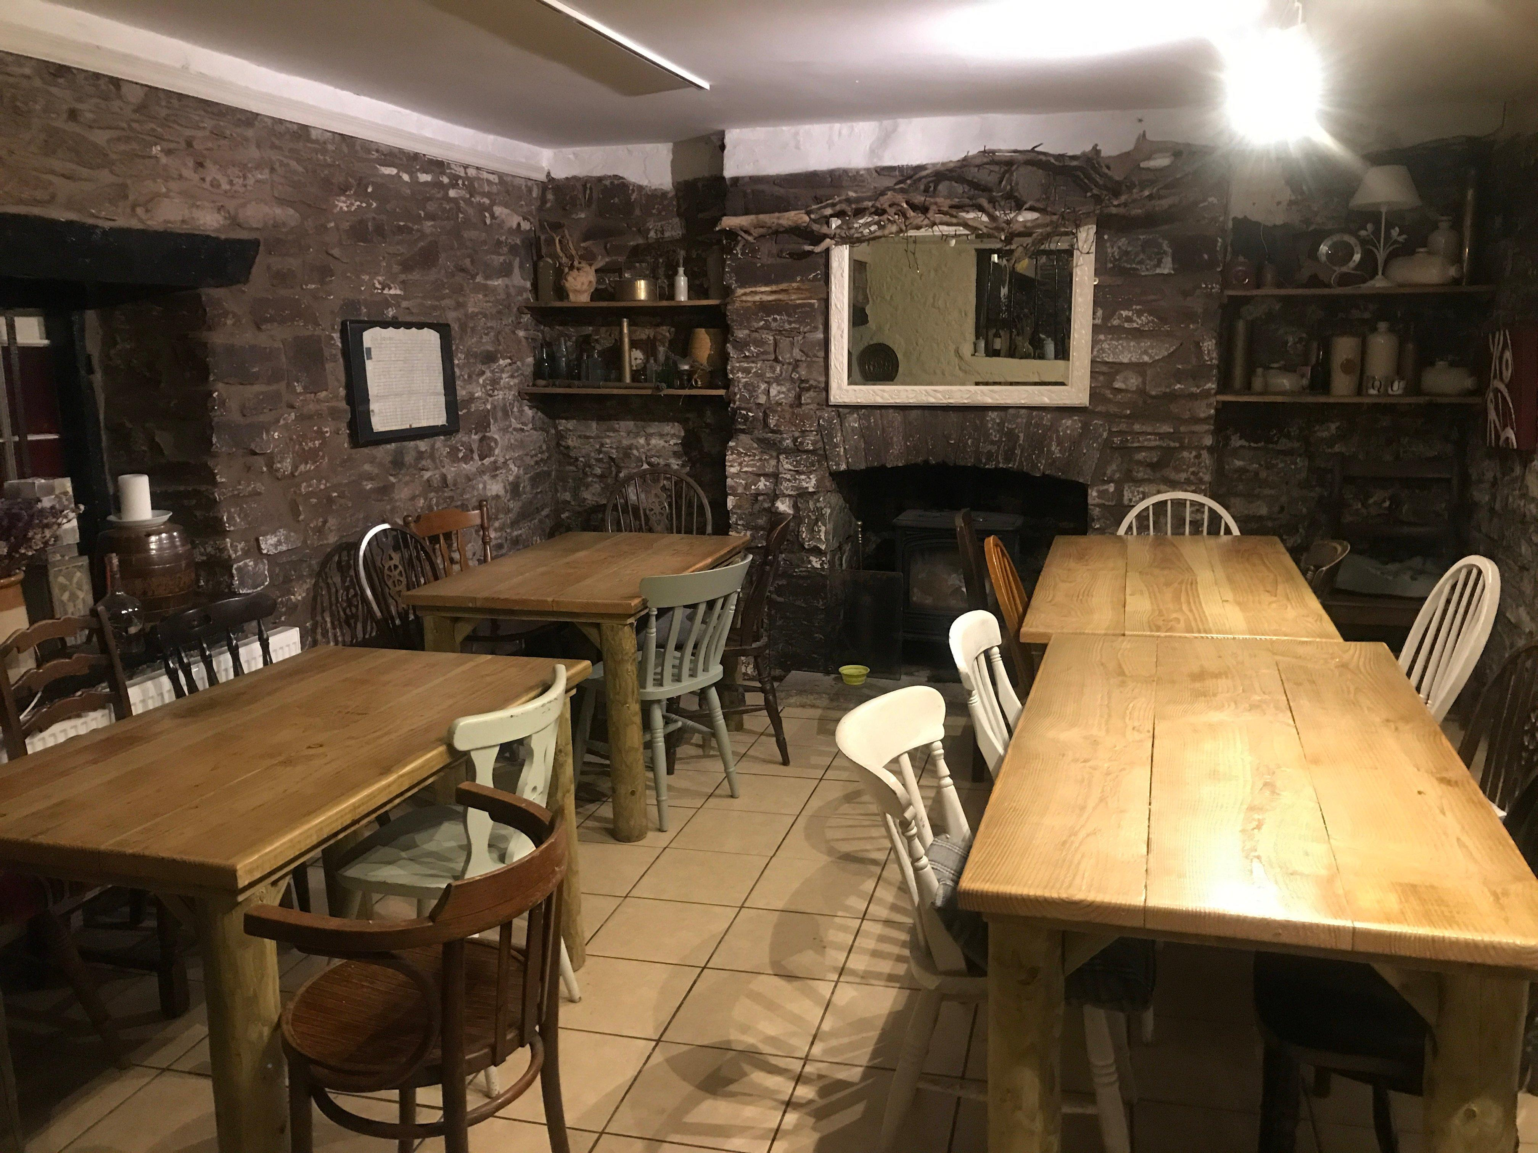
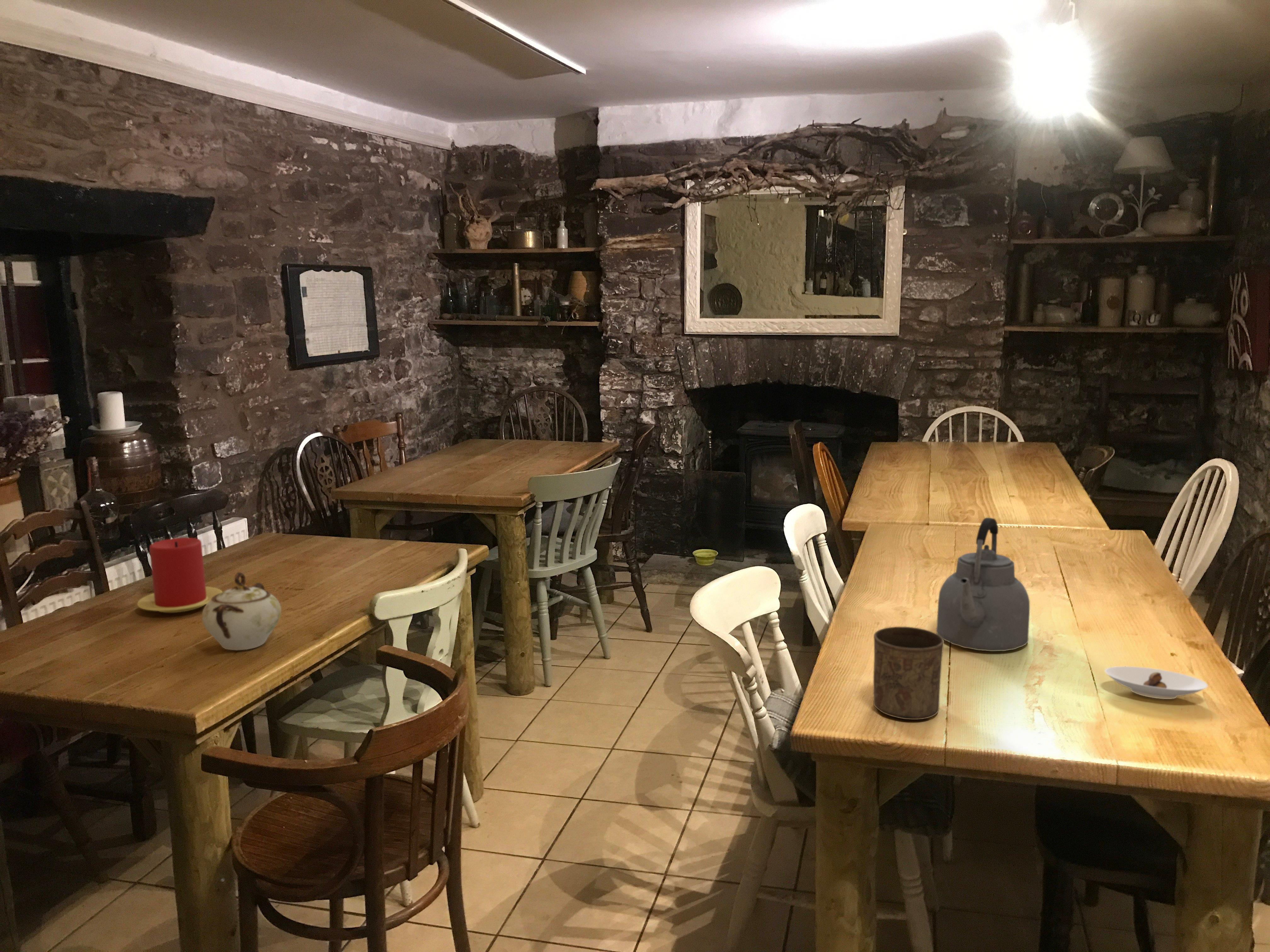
+ saucer [1104,666,1208,700]
+ sugar bowl [201,572,282,650]
+ kettle [936,517,1030,652]
+ cup [873,626,944,720]
+ candle [137,537,223,613]
